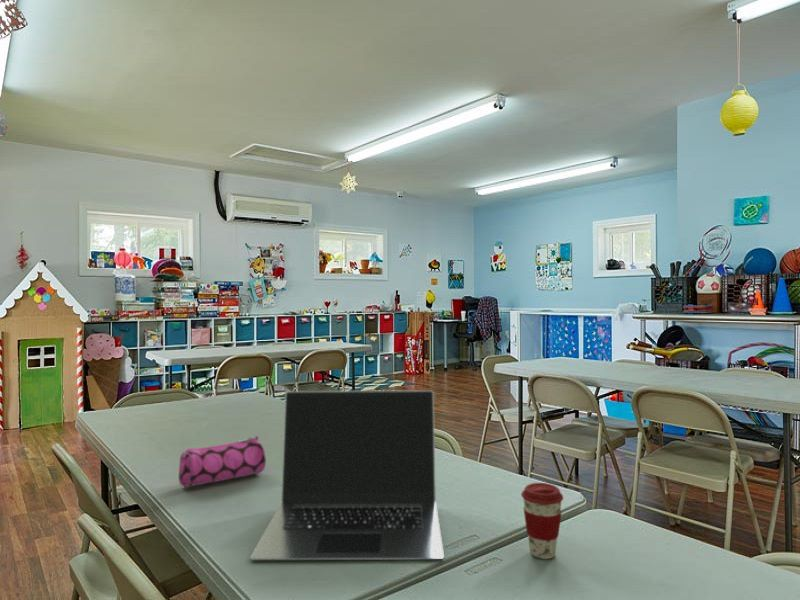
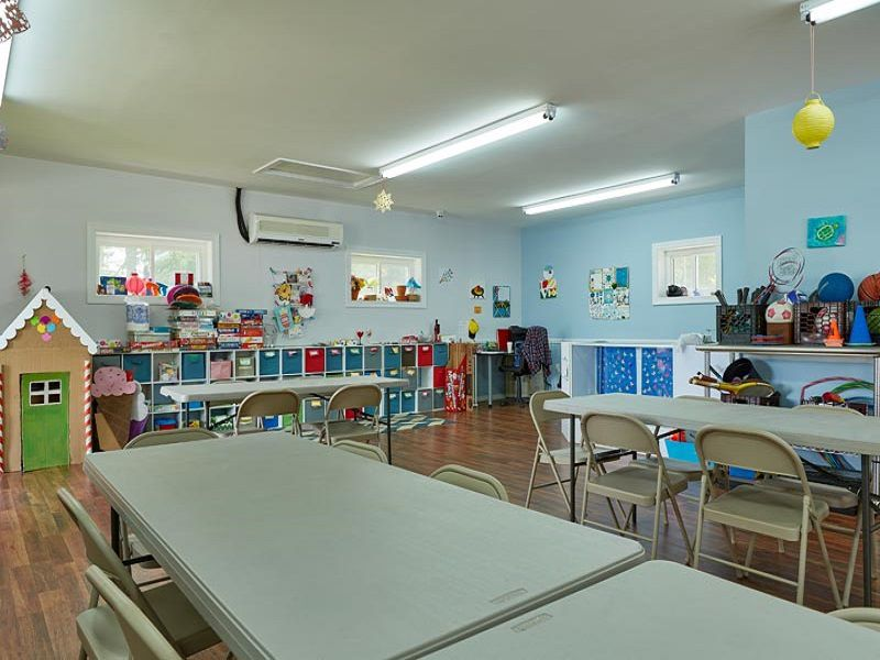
- coffee cup [520,482,564,560]
- pencil case [178,434,267,488]
- laptop [249,389,445,561]
